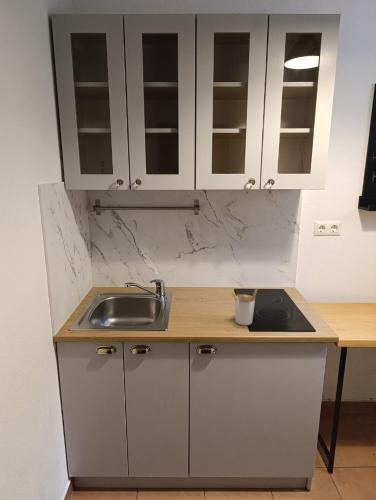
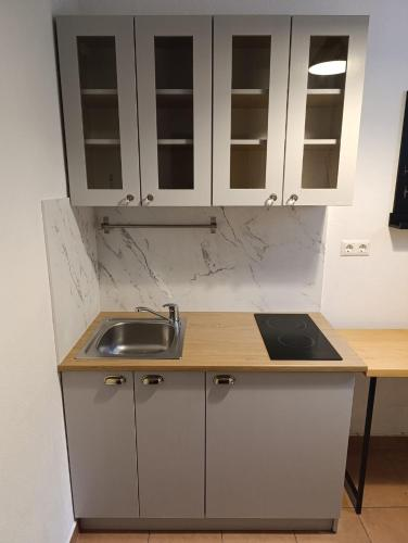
- utensil holder [230,287,259,326]
